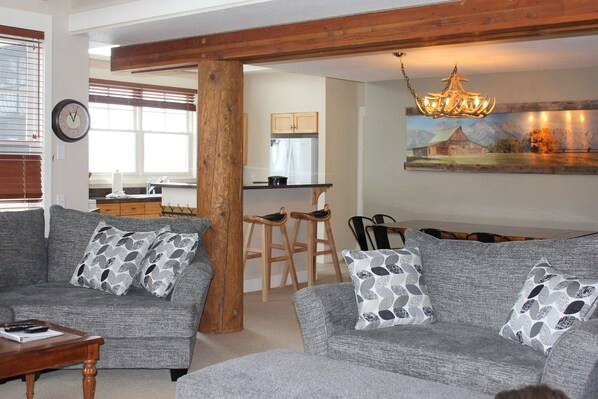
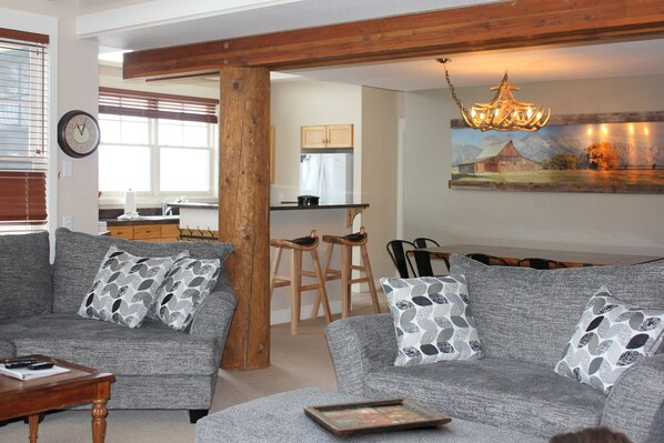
+ decorative tray [302,396,453,437]
